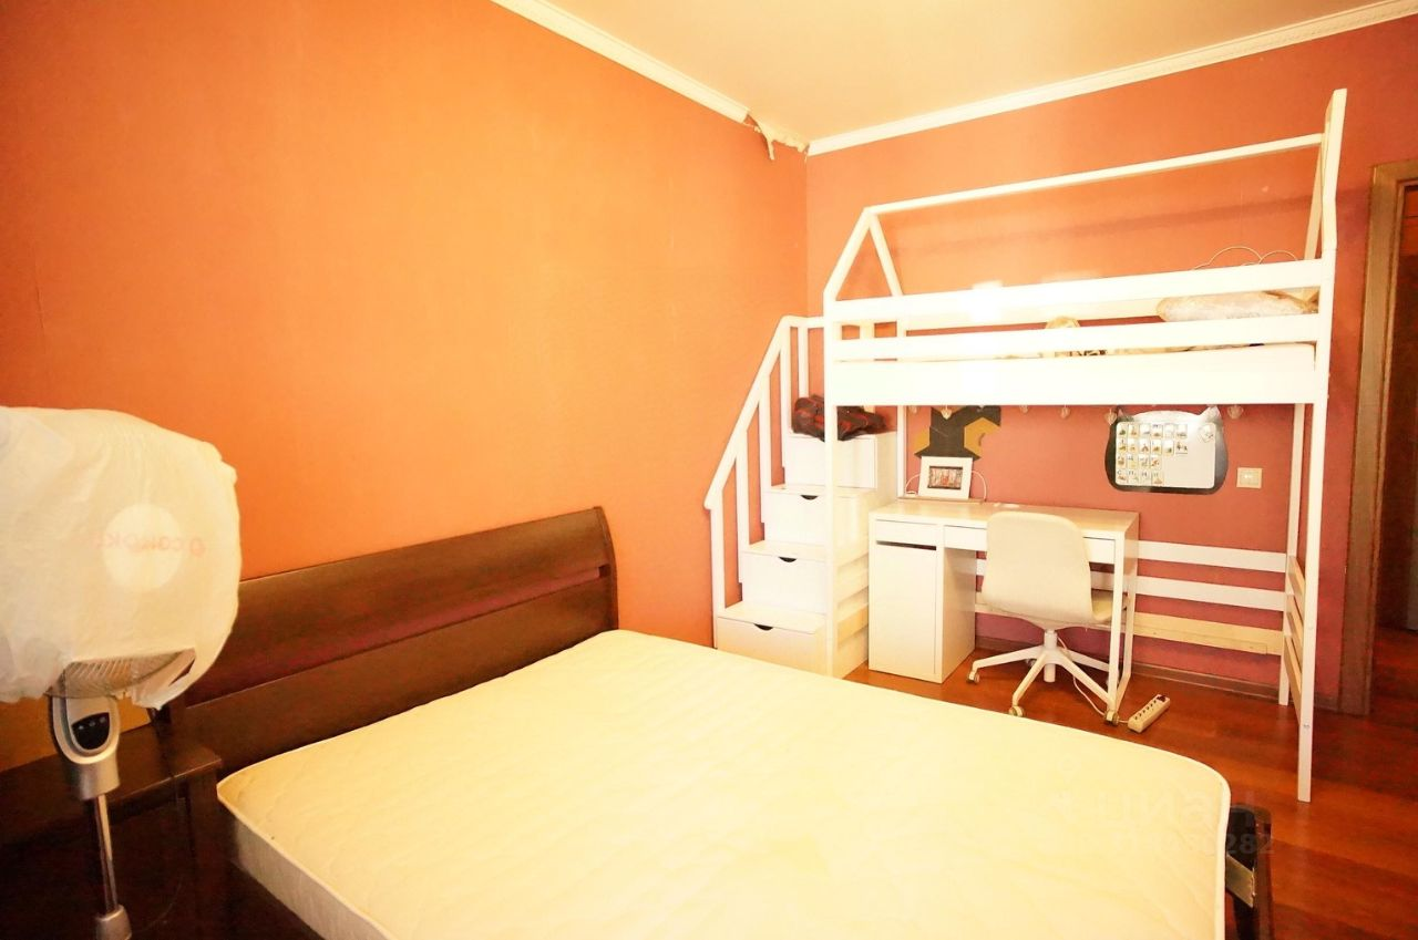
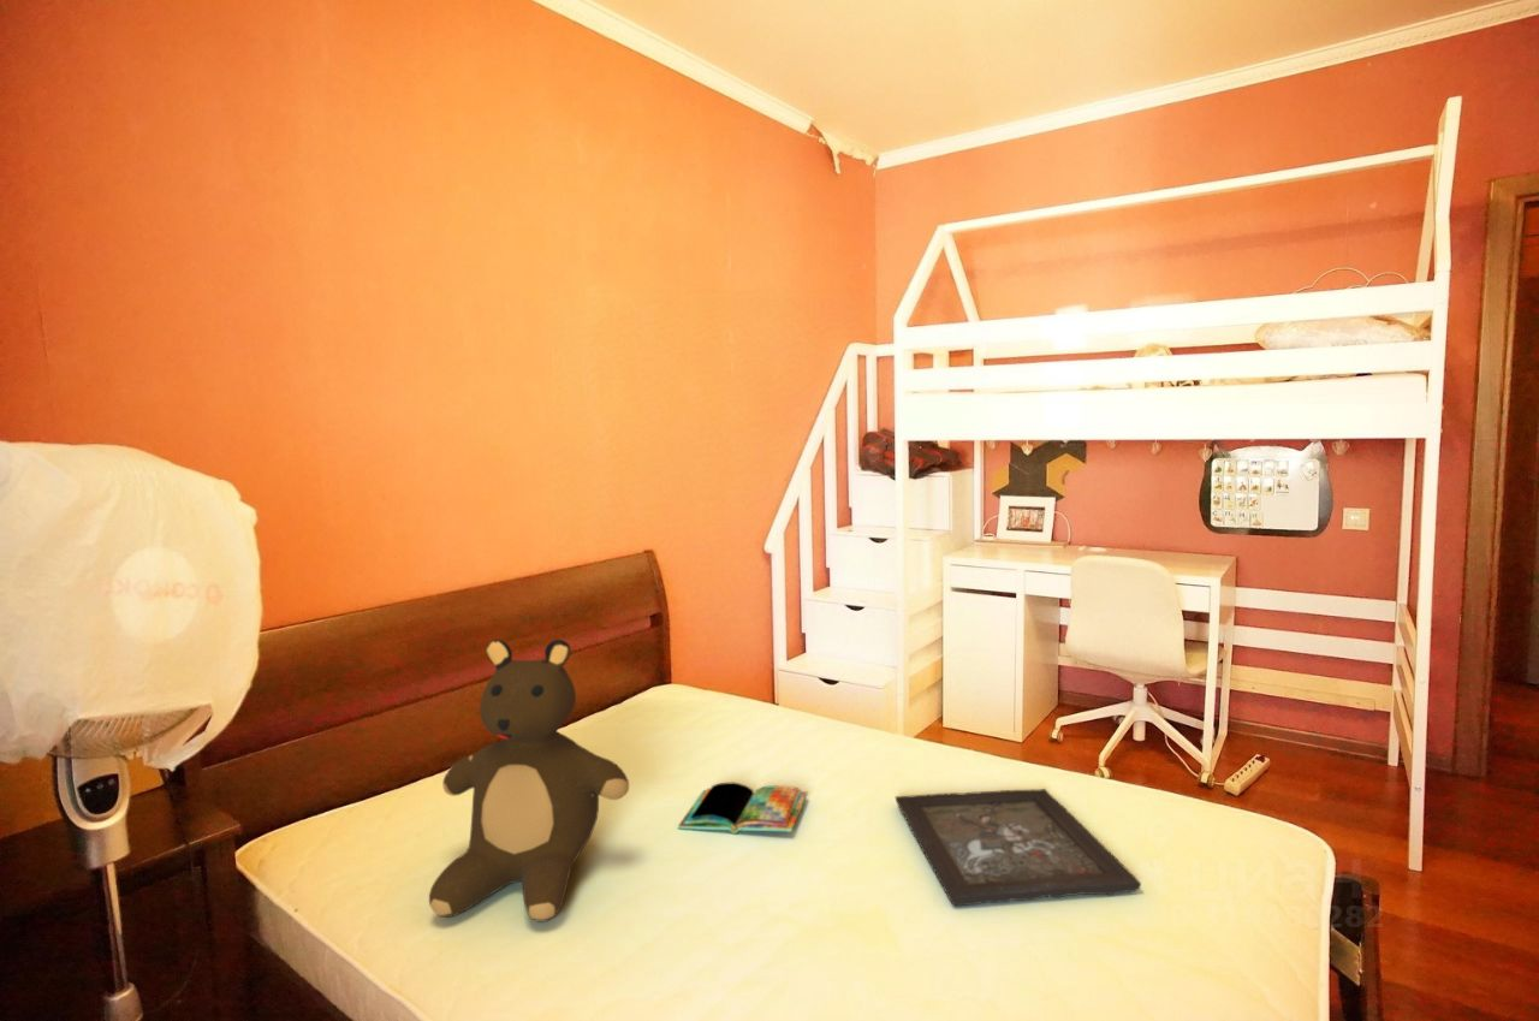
+ teddy bear [428,639,630,924]
+ tray [895,788,1142,908]
+ book [677,782,809,835]
